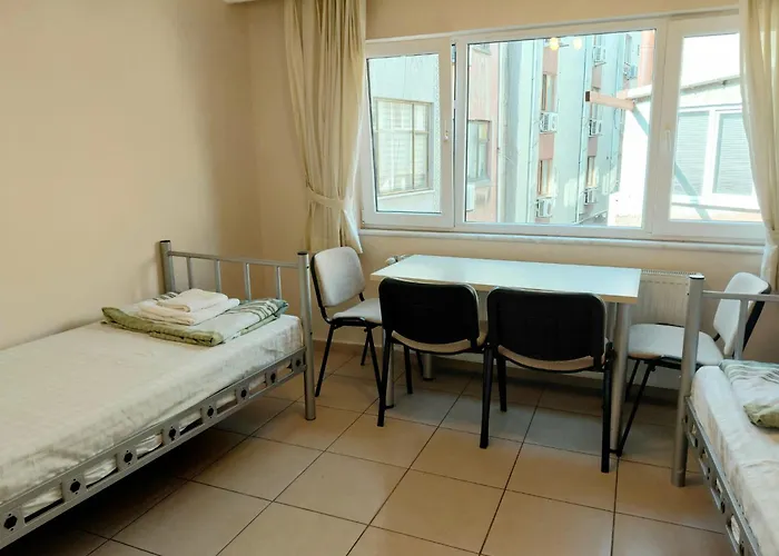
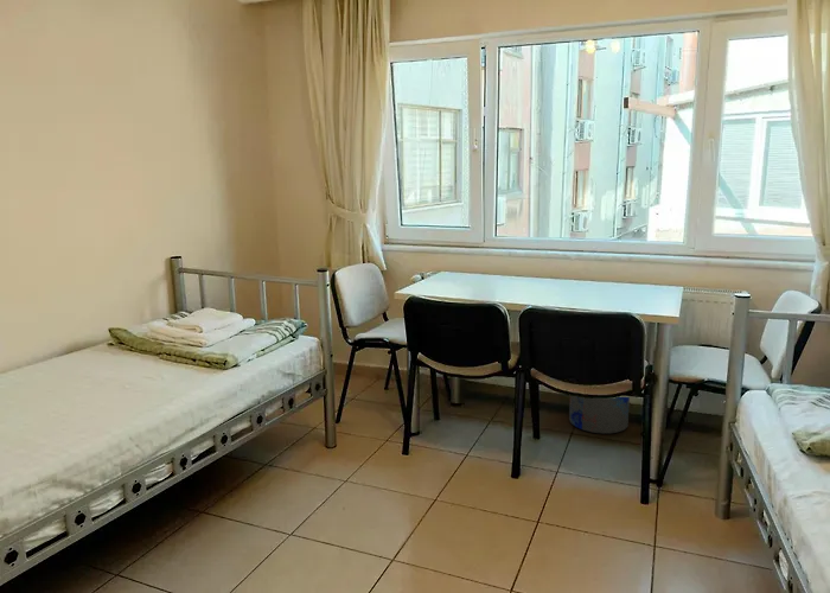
+ trash can [568,395,631,434]
